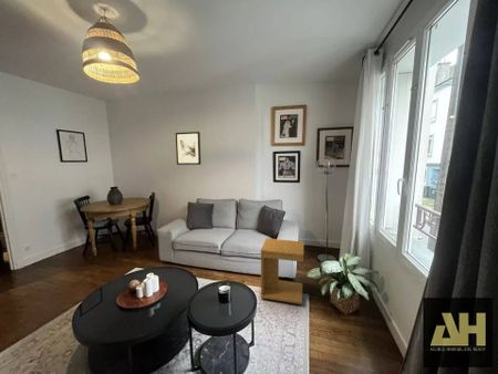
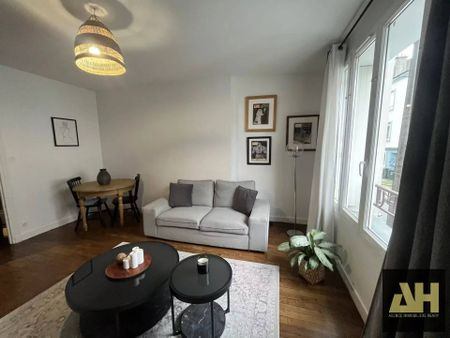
- wall art [175,131,201,166]
- side table [260,238,304,305]
